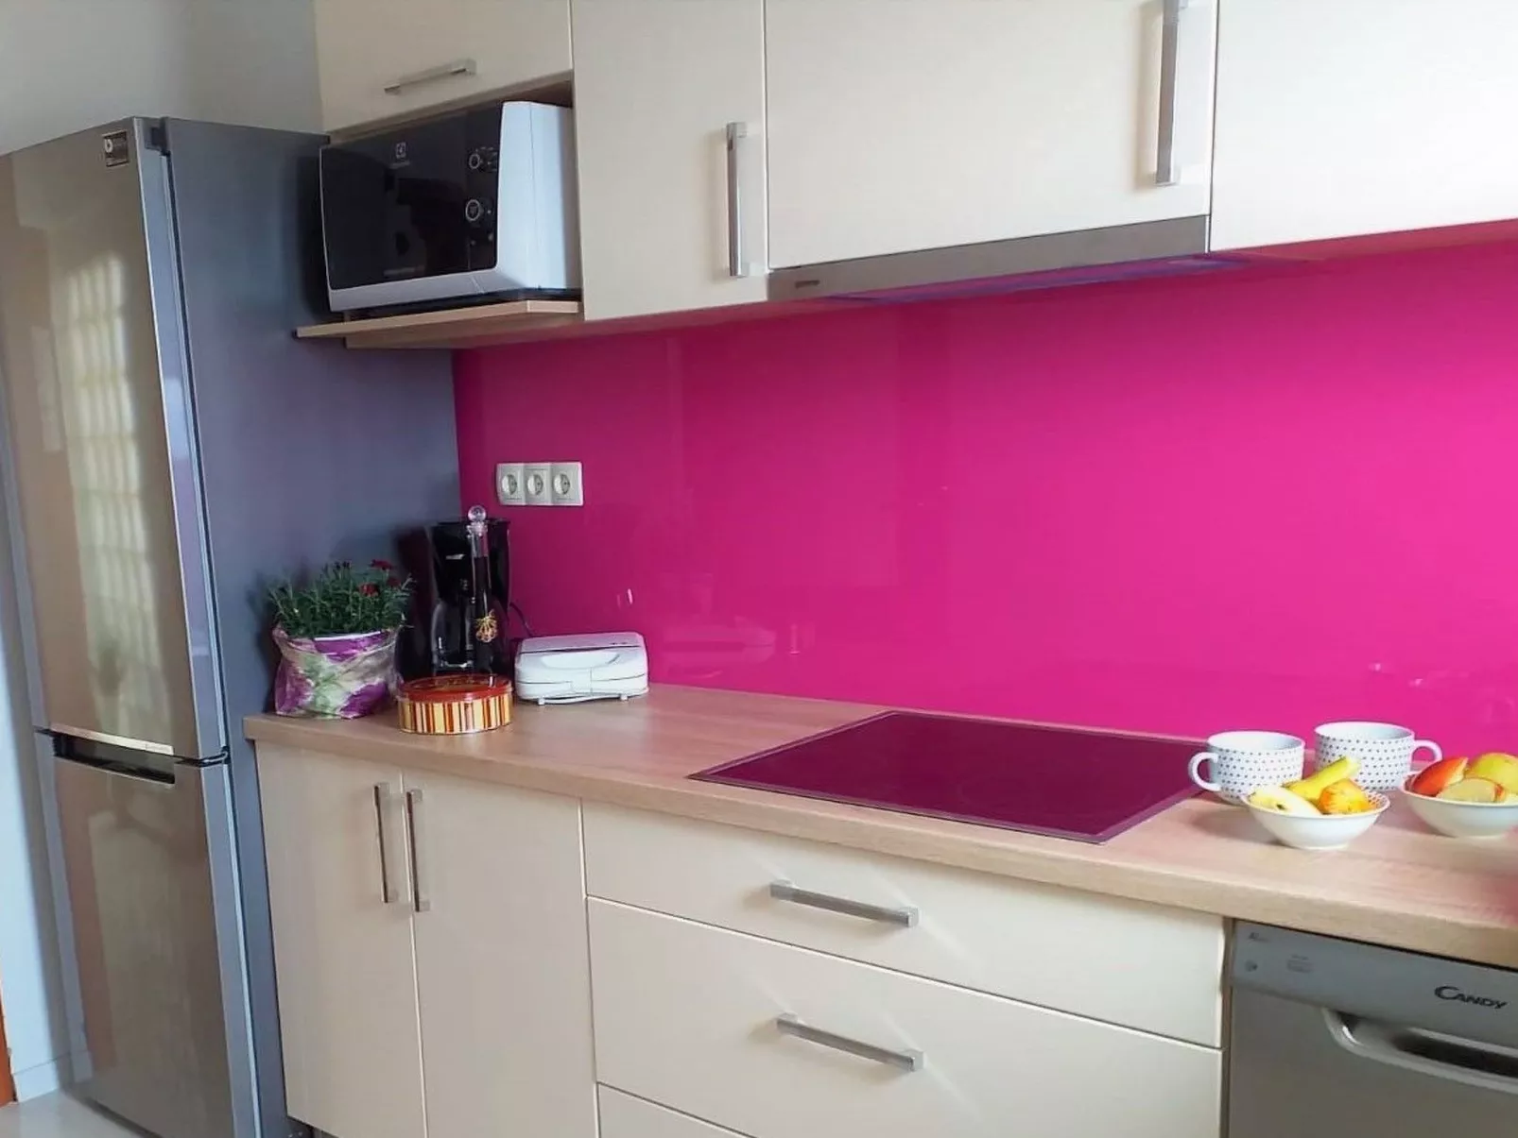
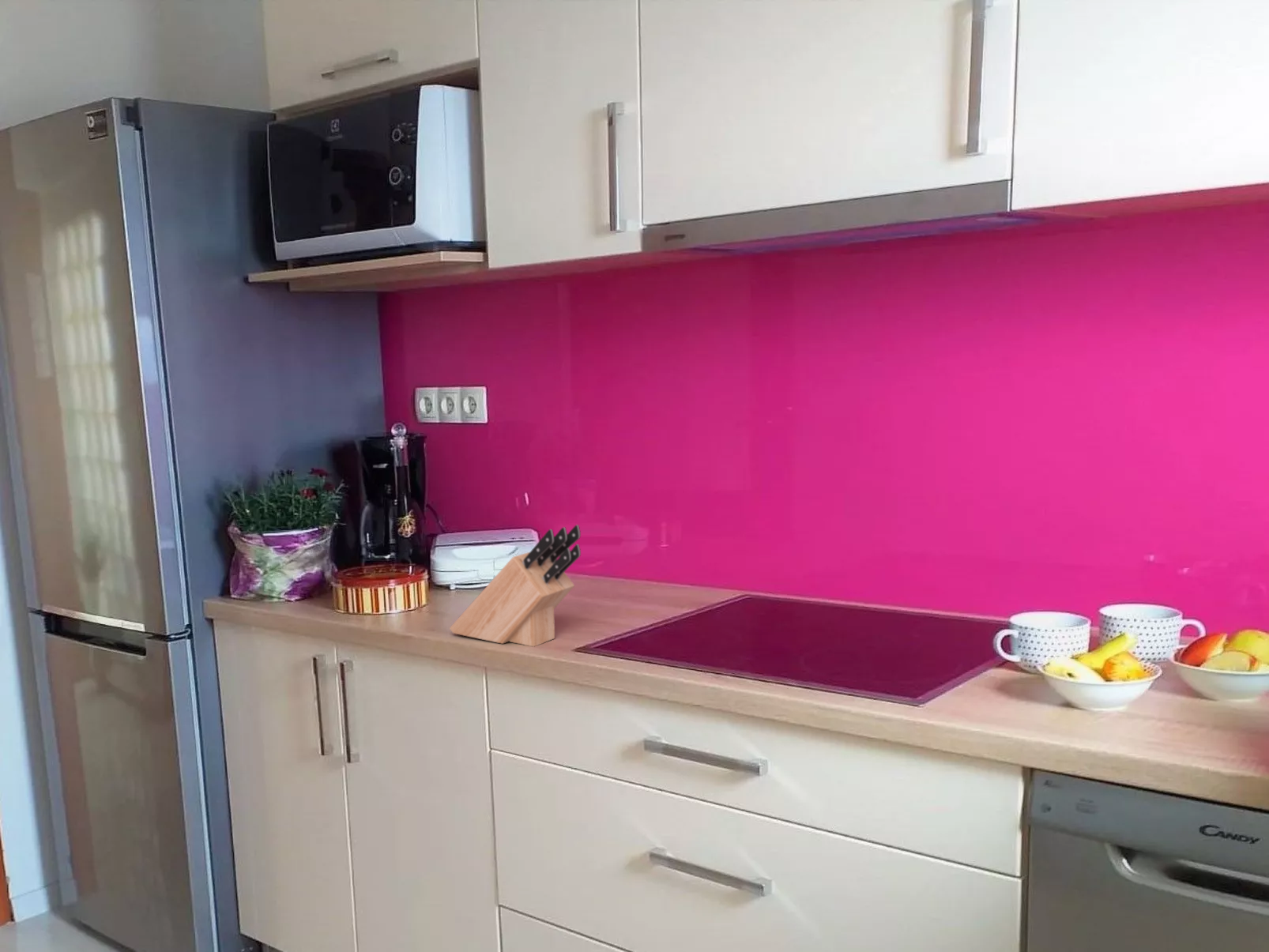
+ knife block [449,524,582,648]
